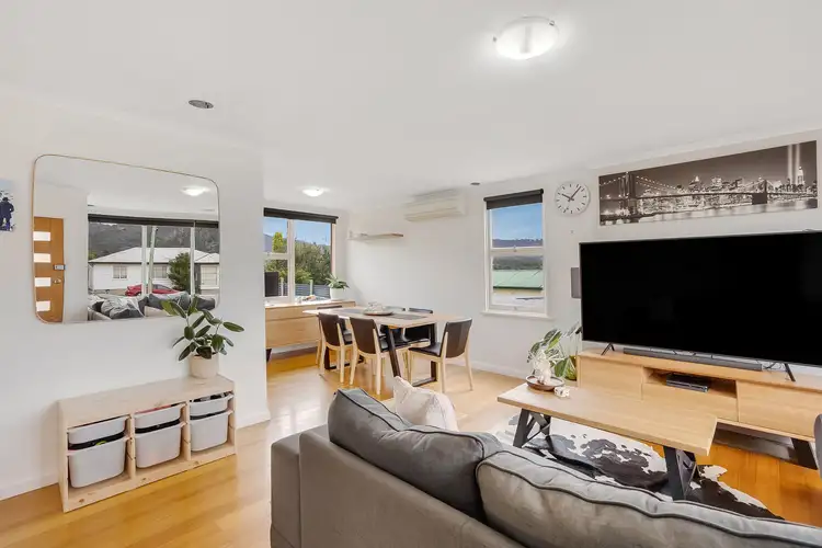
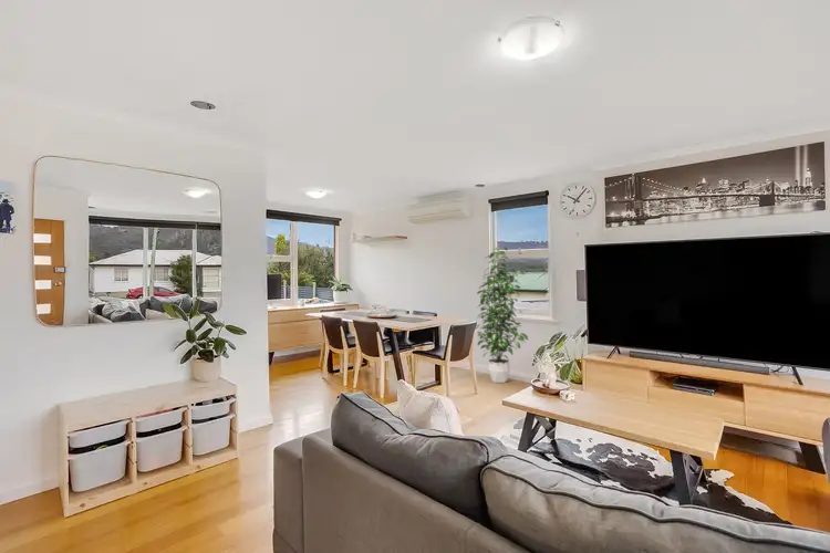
+ indoor plant [476,247,529,384]
